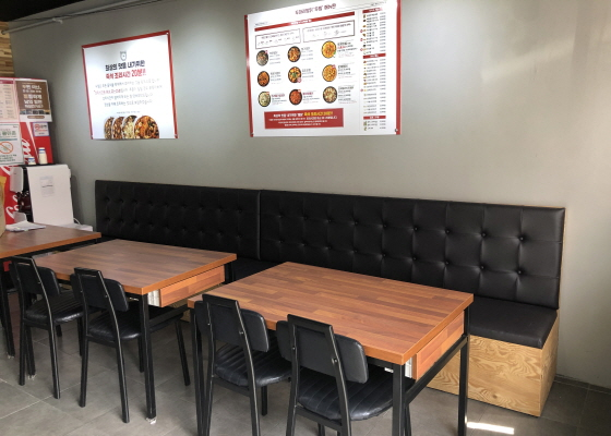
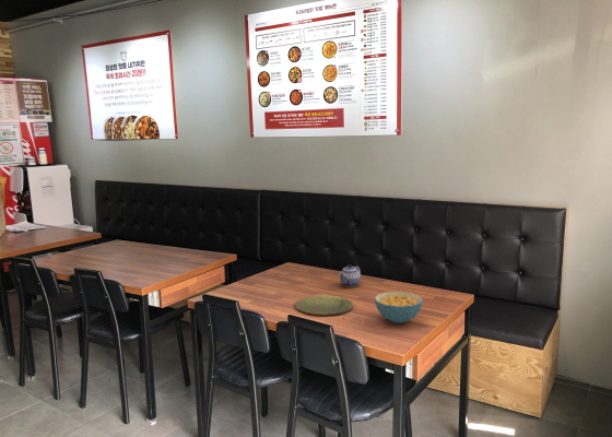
+ plate [294,294,354,316]
+ cereal bowl [374,291,424,324]
+ teapot [339,263,362,288]
